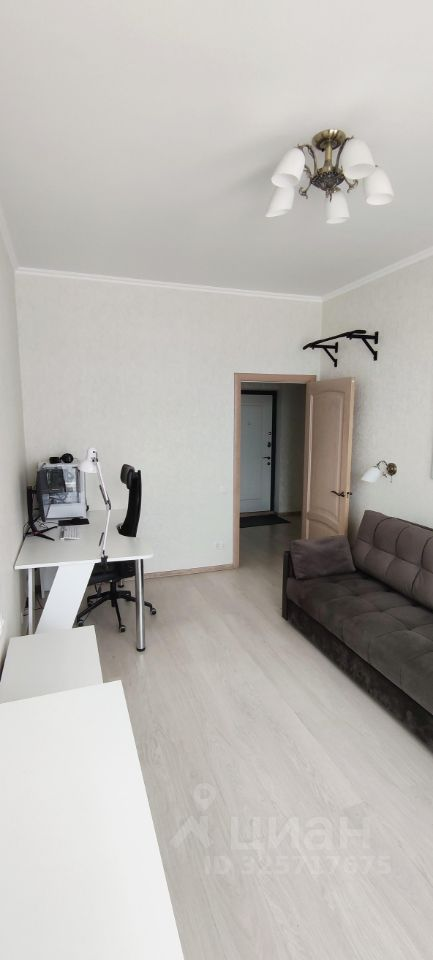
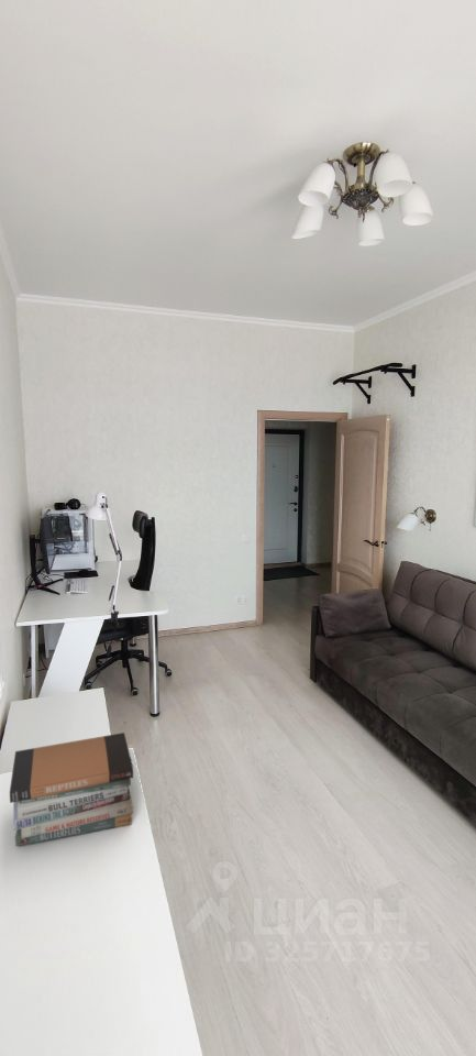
+ book stack [9,732,134,847]
